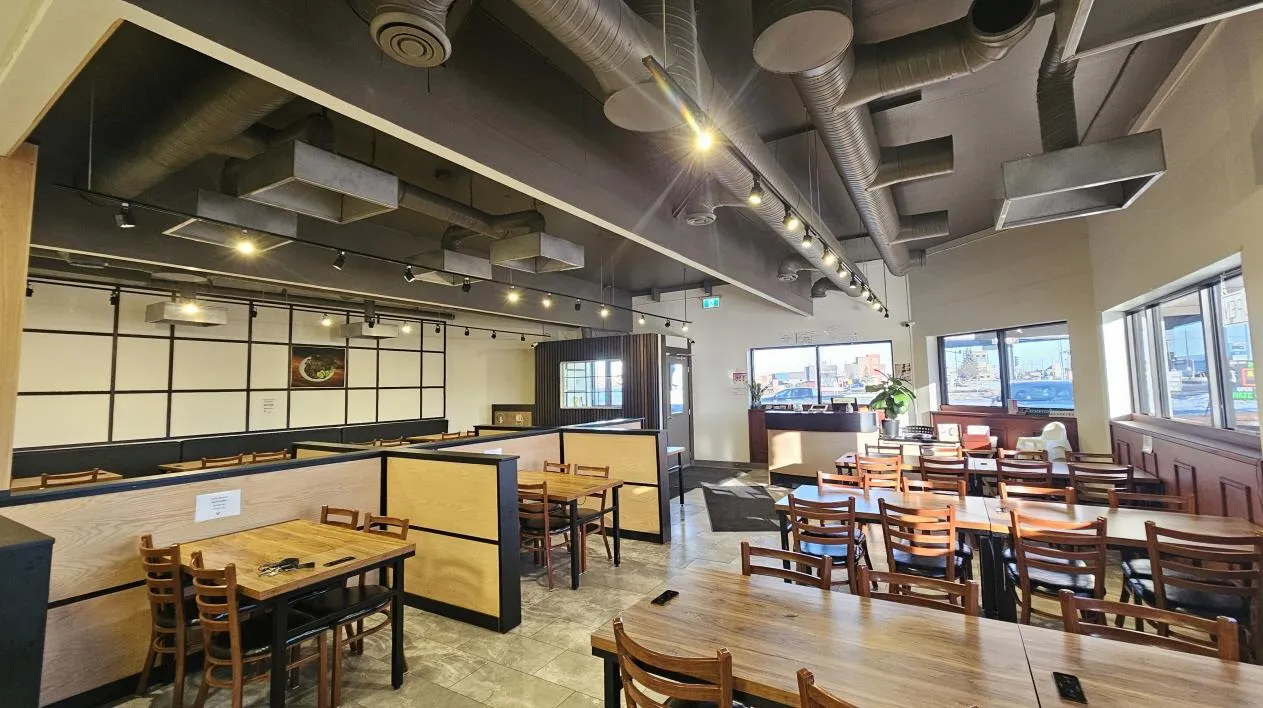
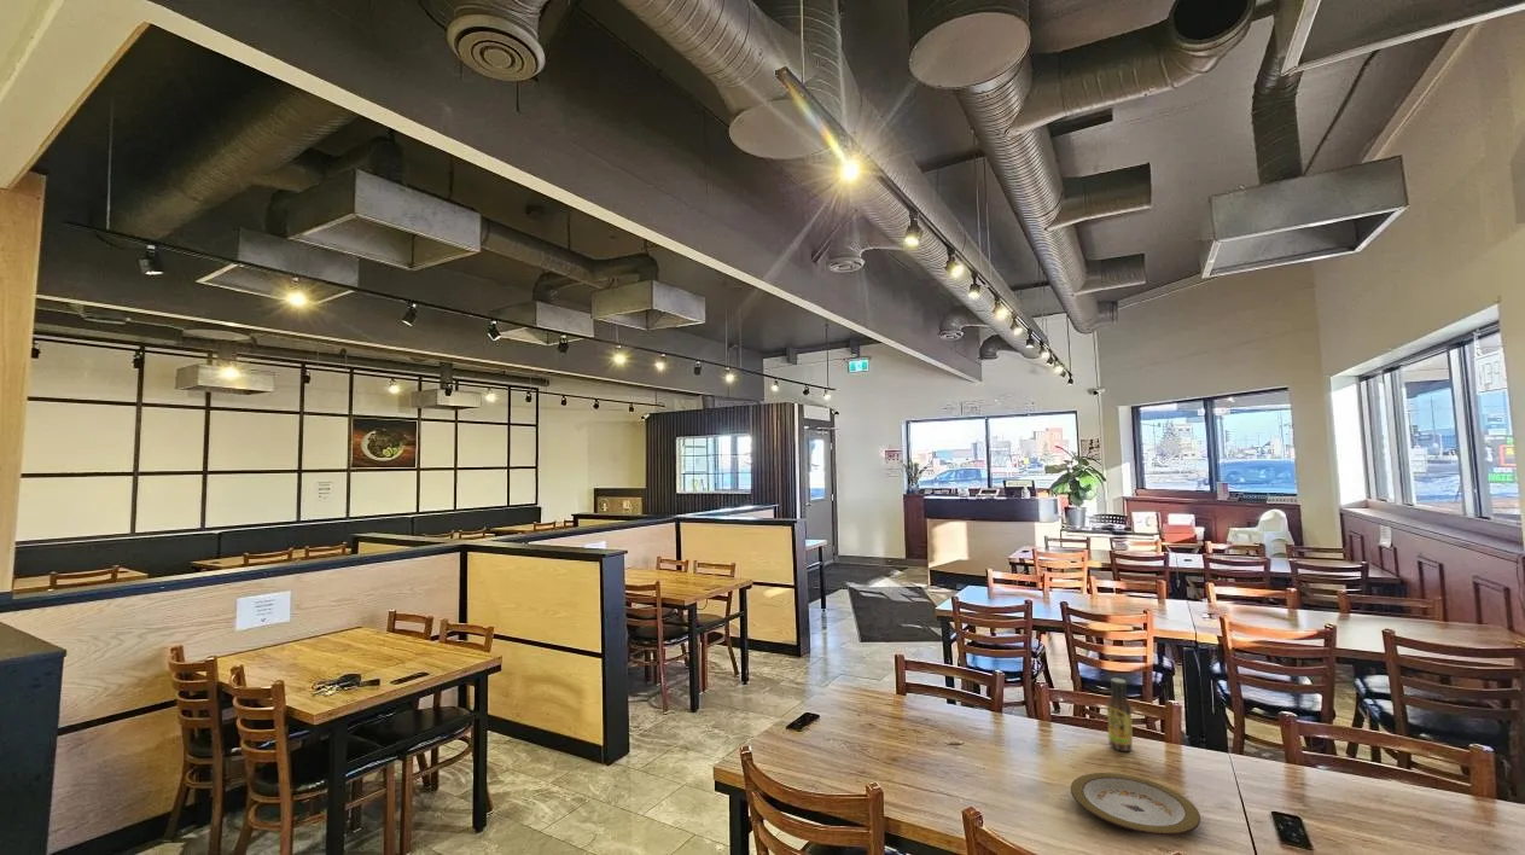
+ sauce bottle [1106,676,1134,752]
+ plate [1070,772,1201,836]
